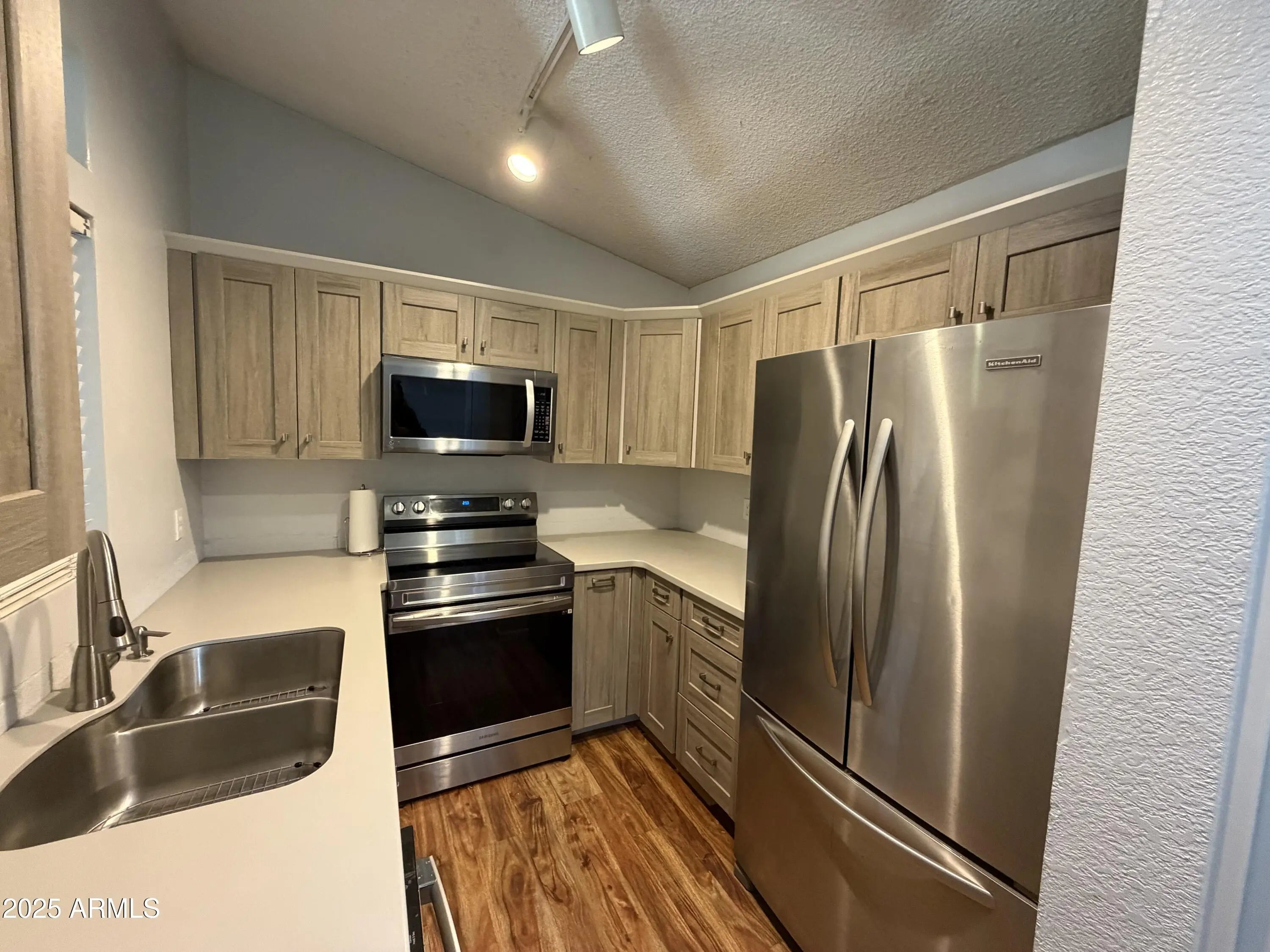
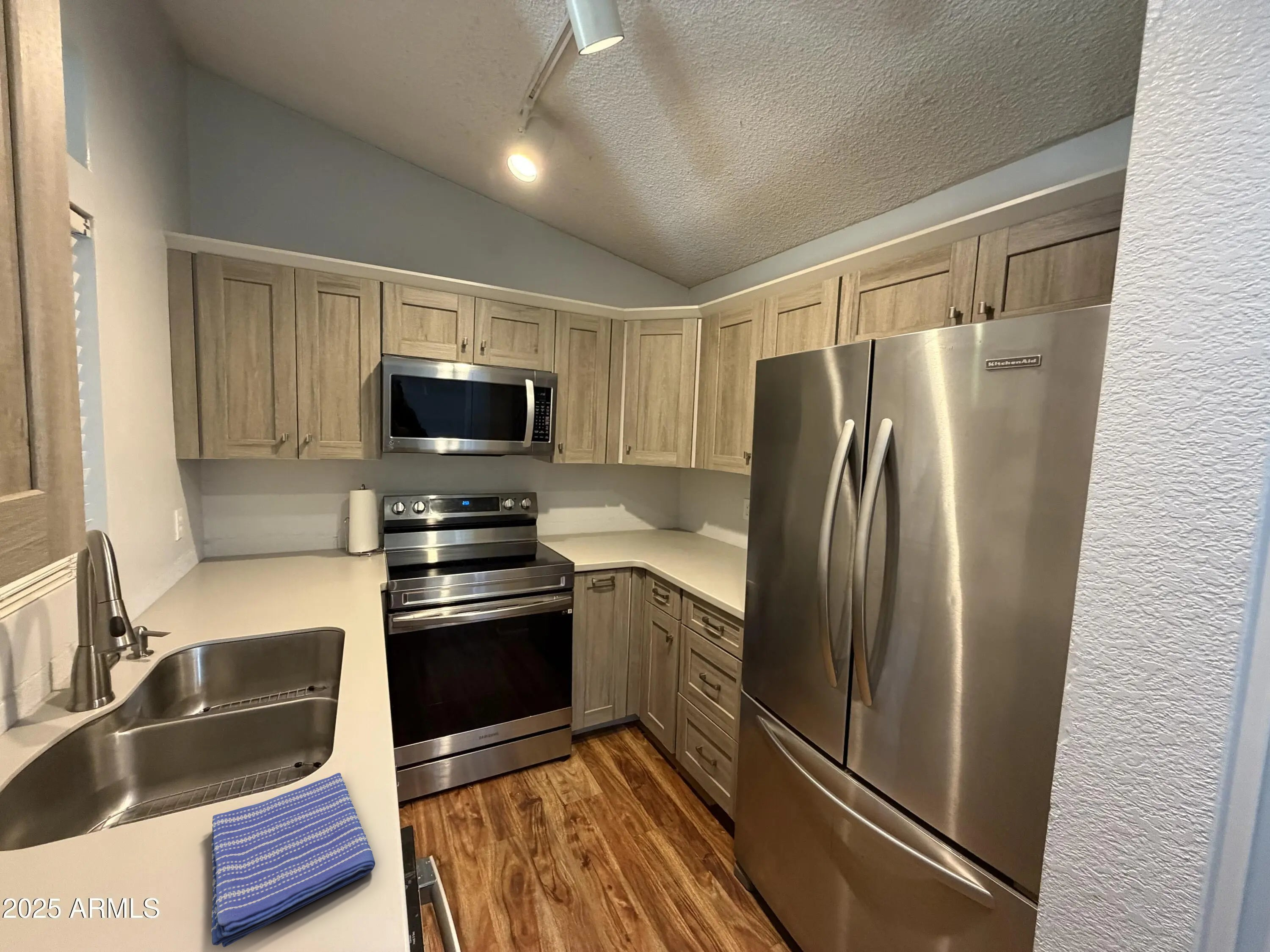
+ dish towel [211,773,375,947]
